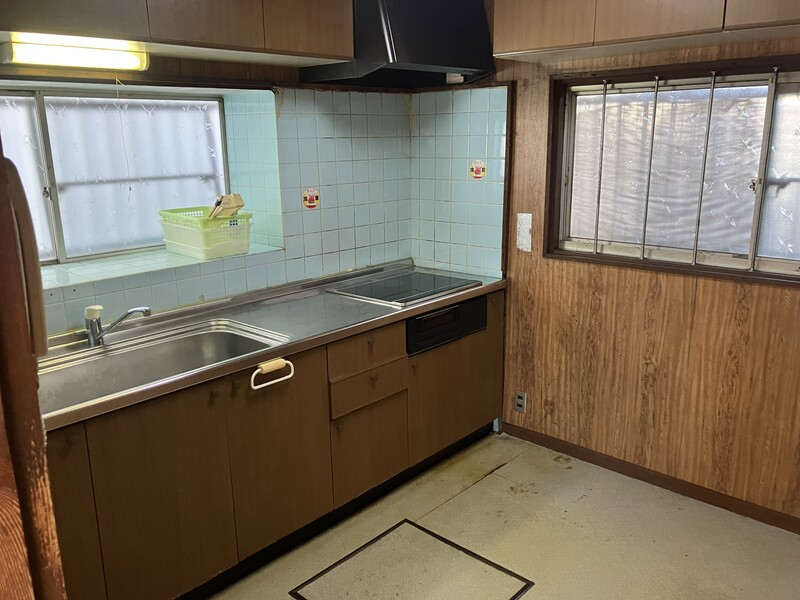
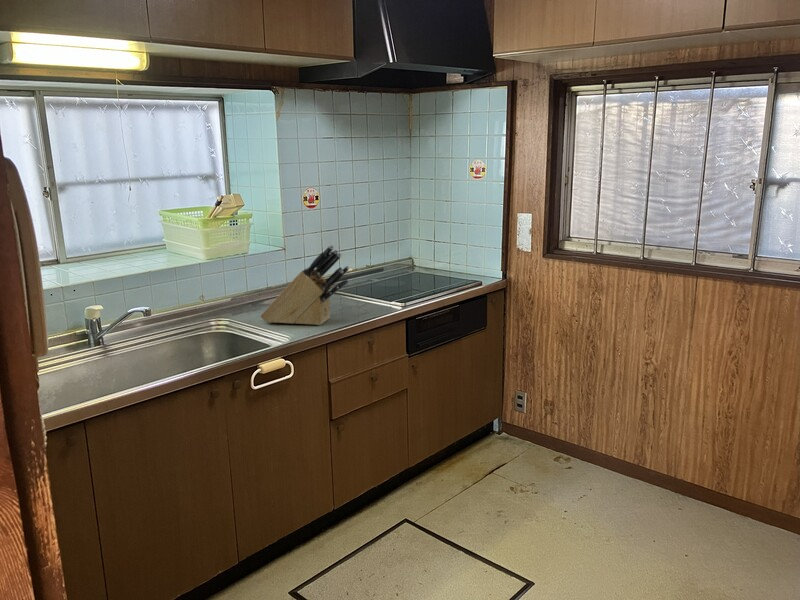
+ knife block [259,244,350,326]
